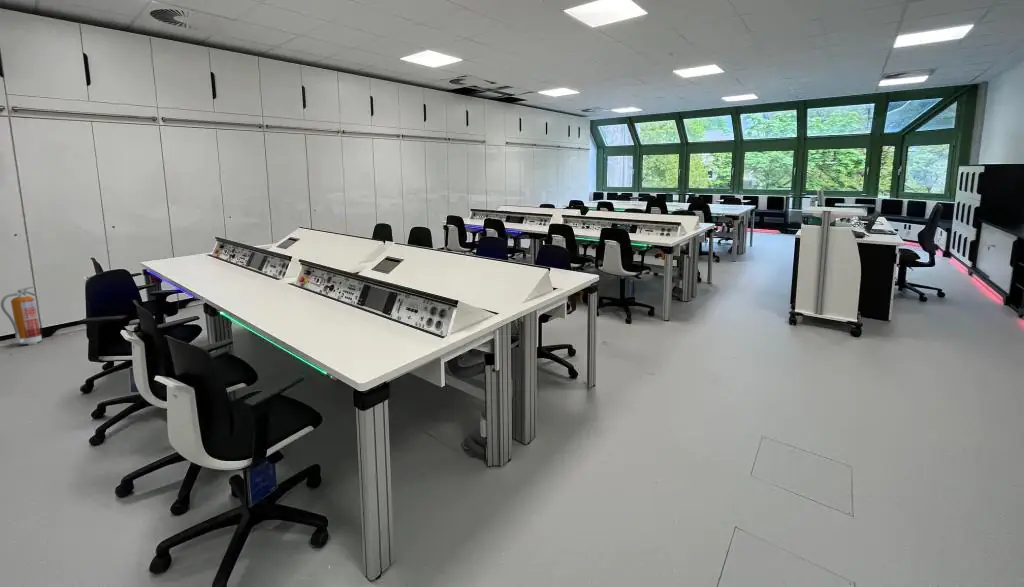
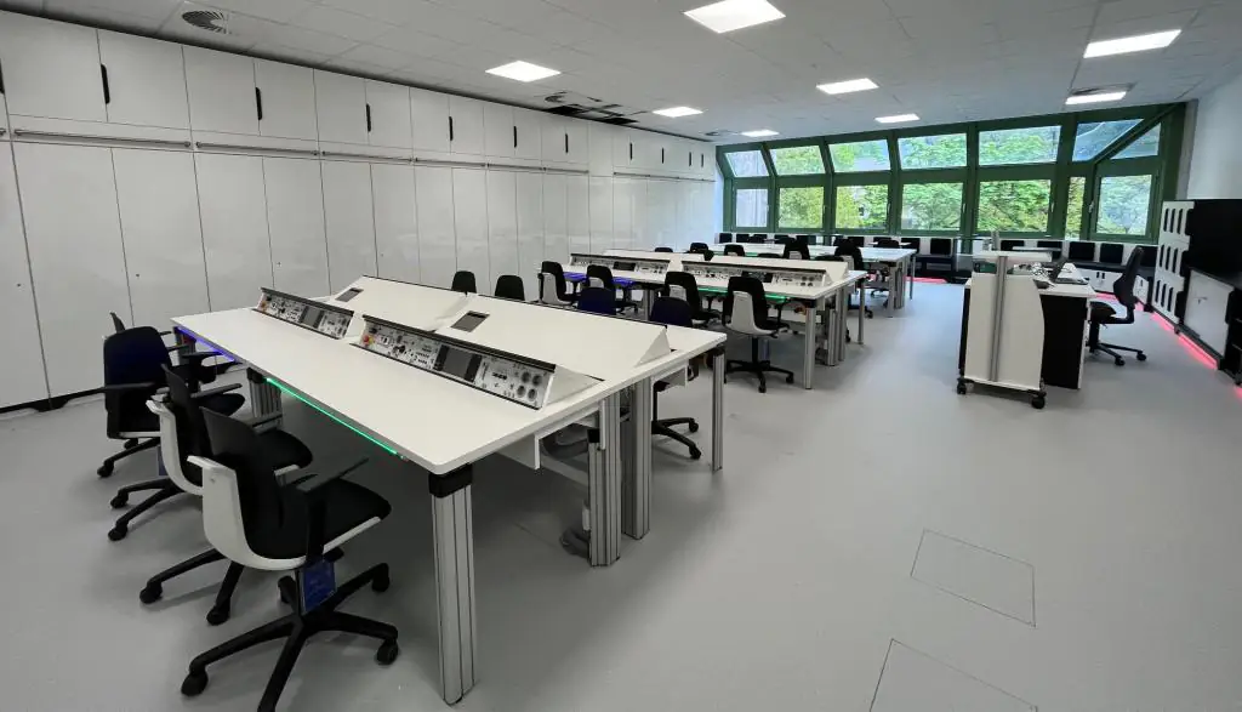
- fire extinguisher [0,286,43,346]
